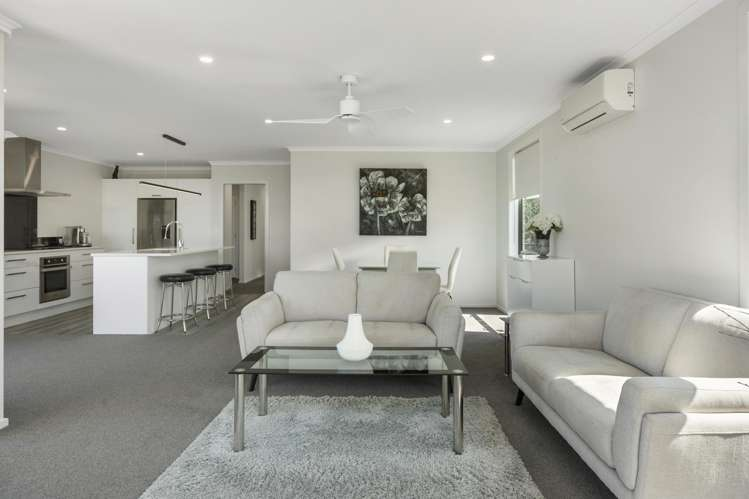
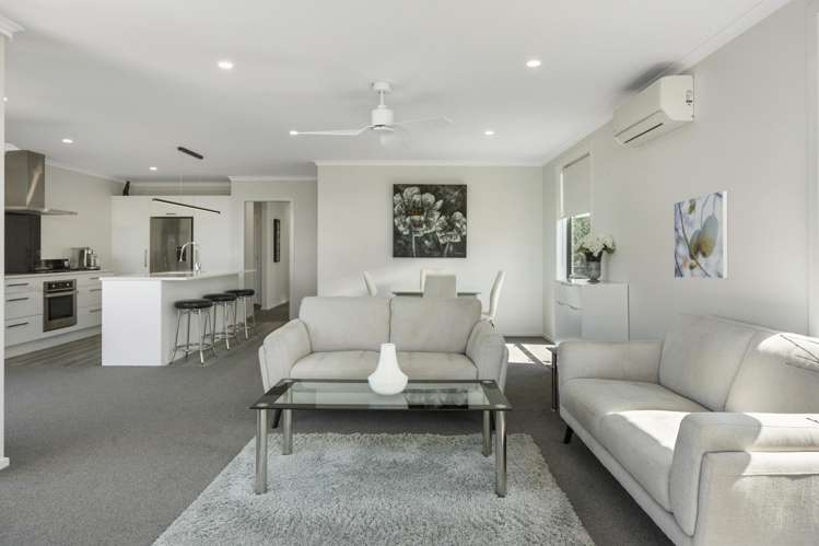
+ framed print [672,189,729,280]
